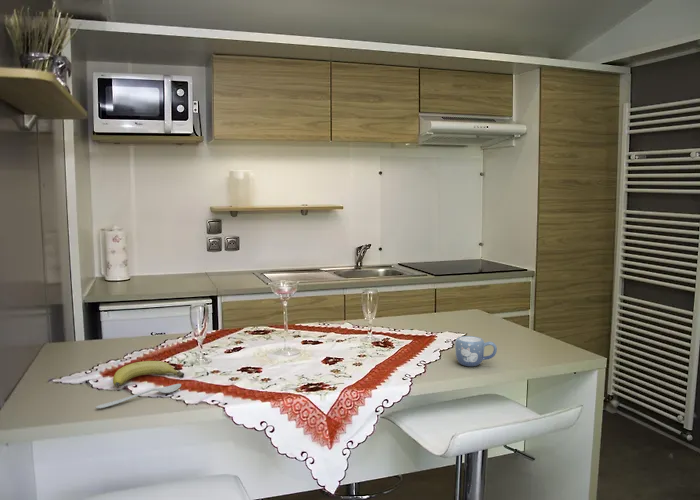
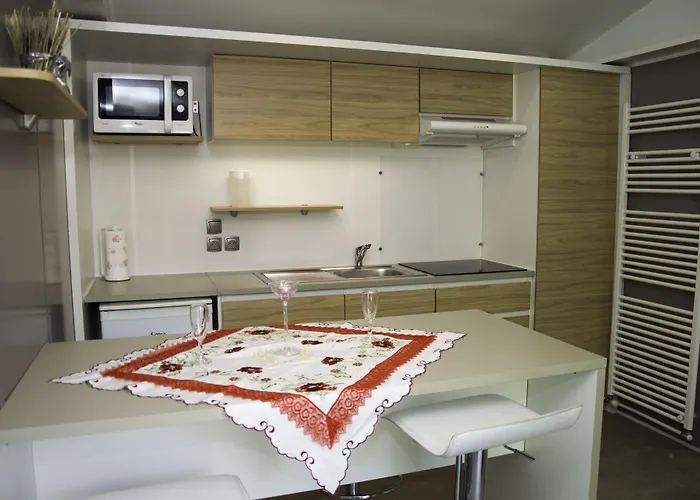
- fruit [112,360,185,387]
- spoon [95,383,182,409]
- mug [454,335,498,367]
